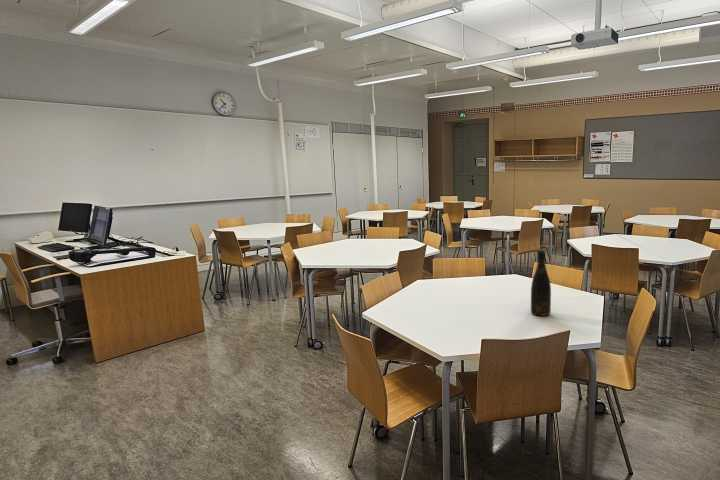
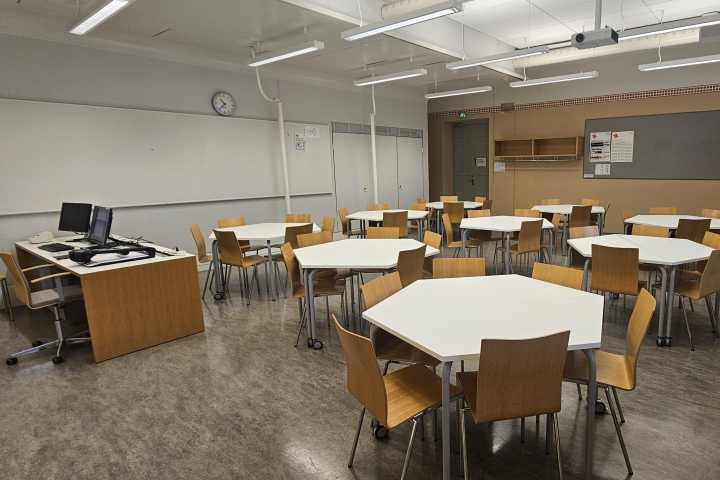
- bottle [530,248,552,317]
